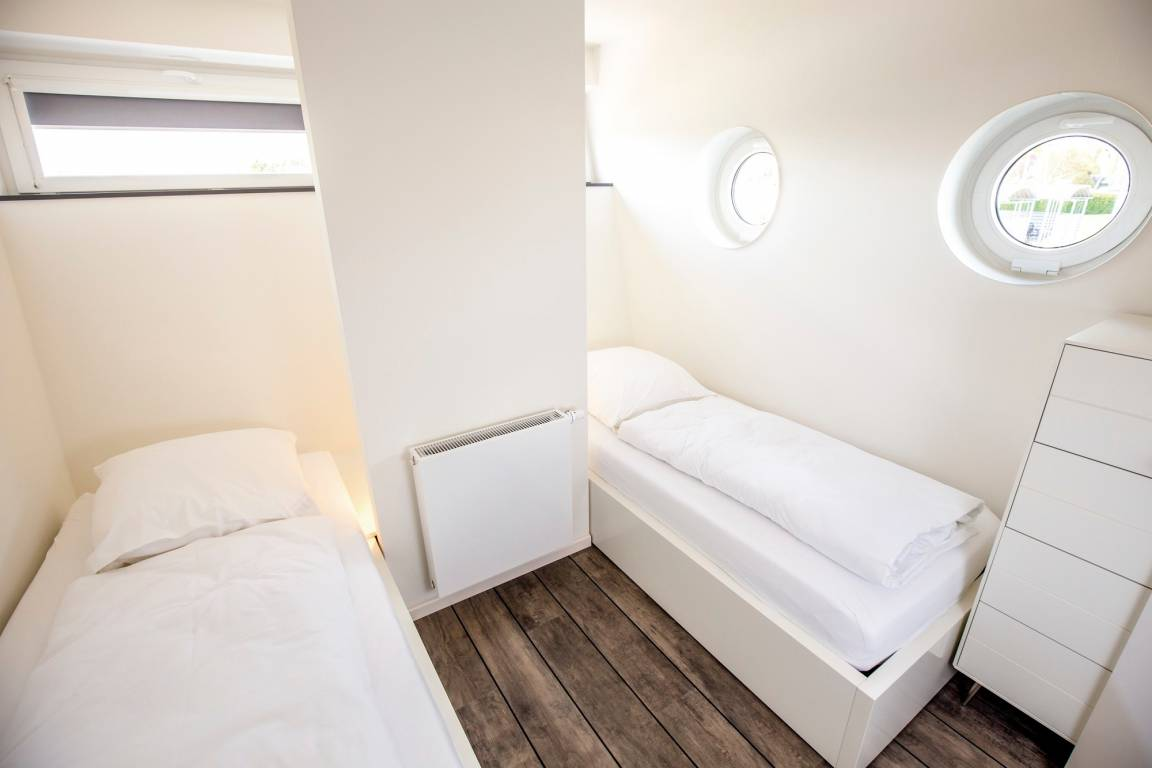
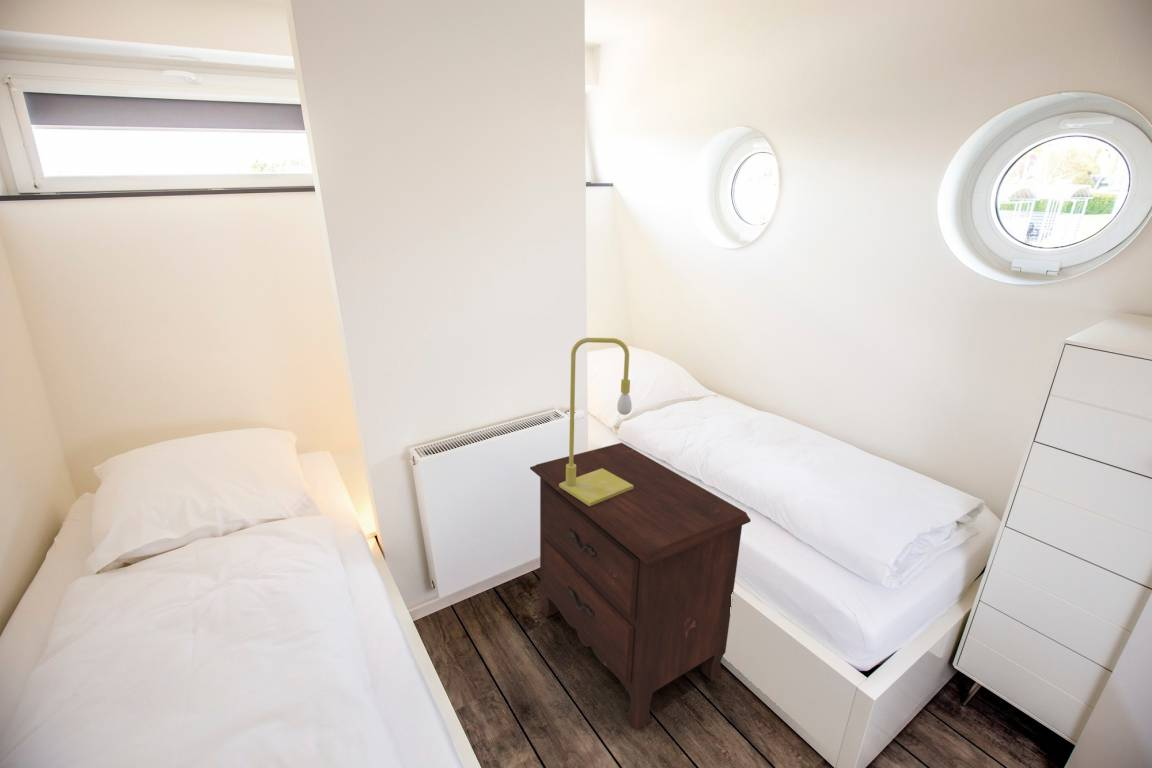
+ table lamp [559,337,634,506]
+ nightstand [529,442,752,731]
